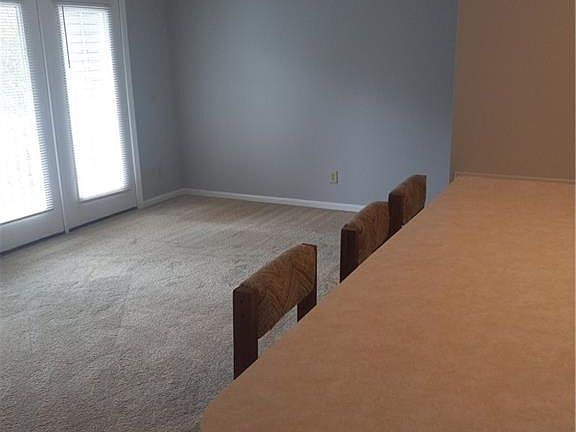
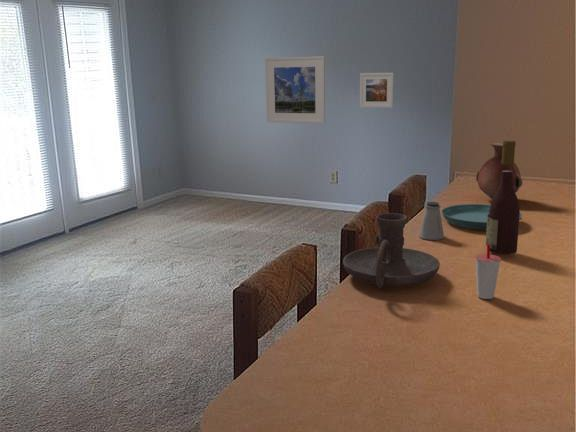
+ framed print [359,72,395,109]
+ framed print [264,55,326,124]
+ vase [475,142,523,200]
+ candle holder [342,212,441,289]
+ wine bottle [485,139,521,255]
+ saltshaker [418,201,445,241]
+ cup [474,244,502,300]
+ saucer [441,203,523,231]
